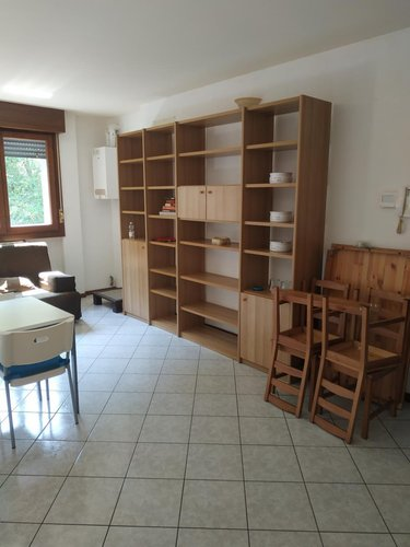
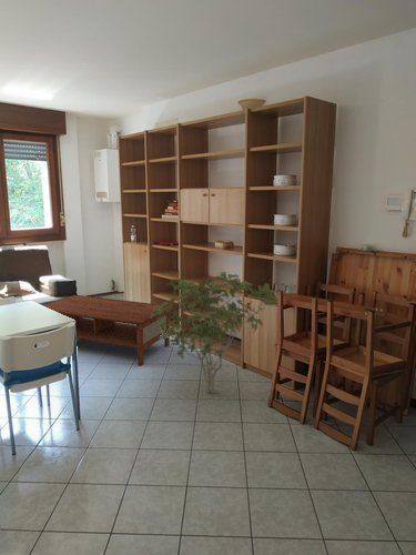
+ coffee table [43,294,171,367]
+ shrub [151,271,278,394]
